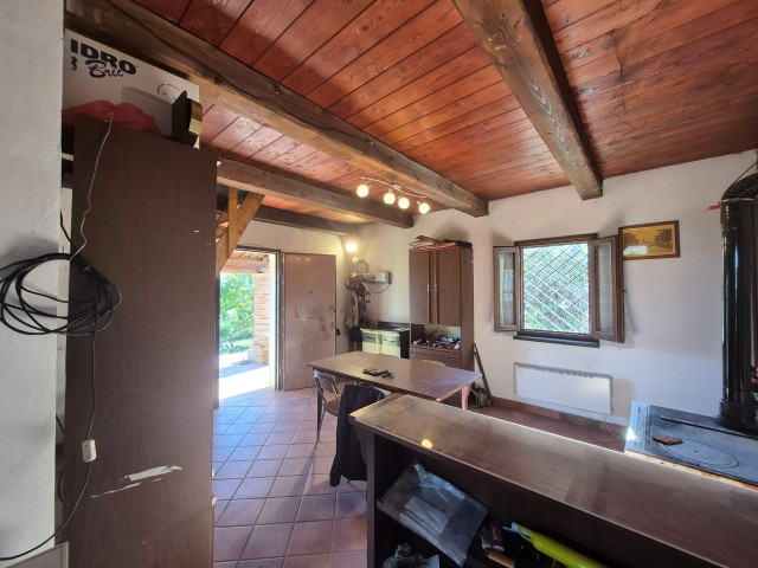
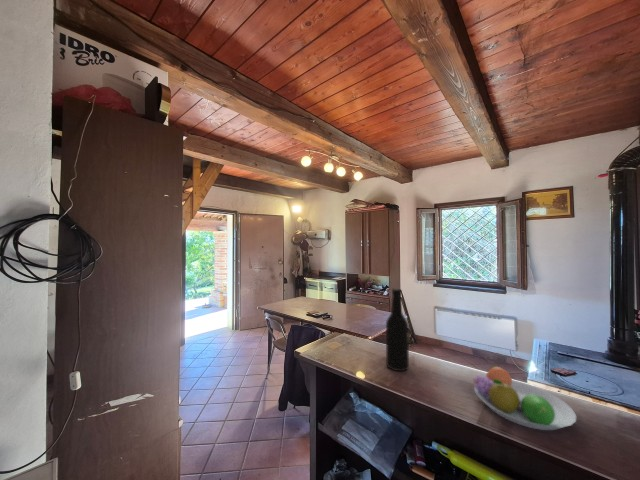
+ bottle [385,287,410,372]
+ fruit bowl [472,364,577,431]
